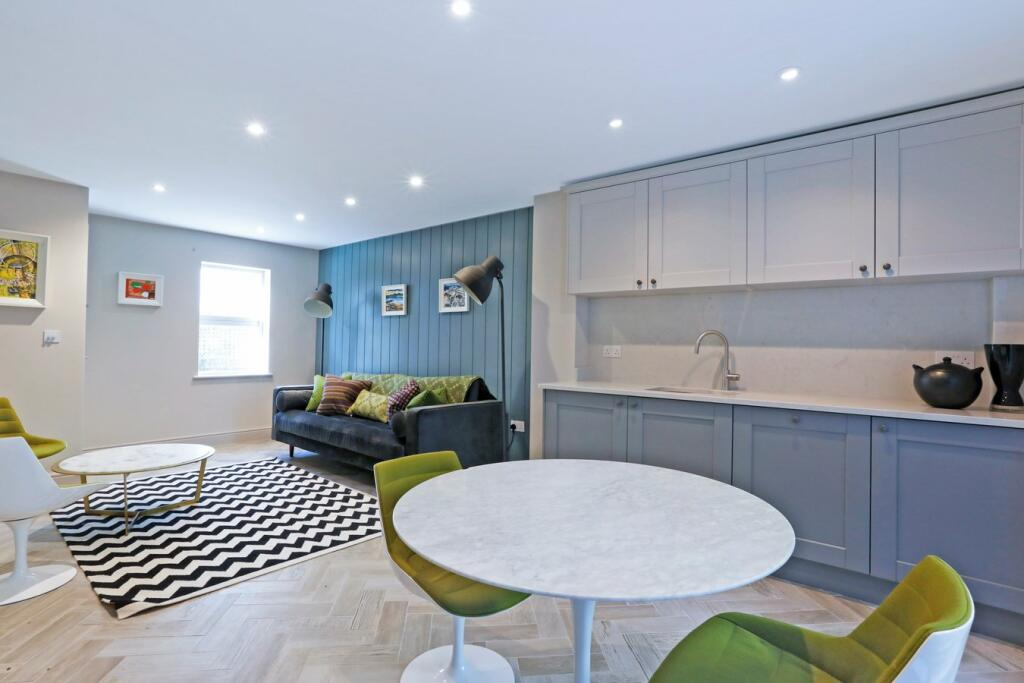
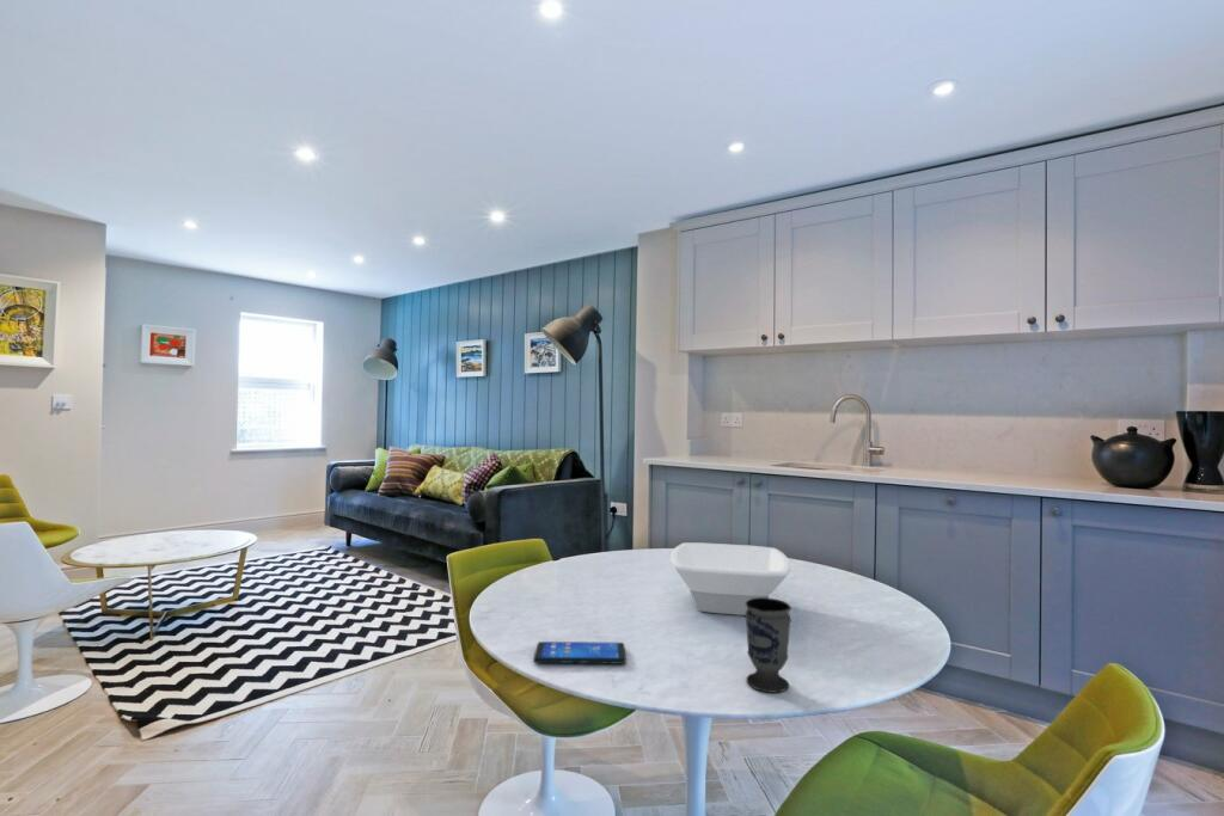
+ cup [743,597,792,694]
+ bowl [669,542,792,616]
+ smartphone [532,640,628,665]
